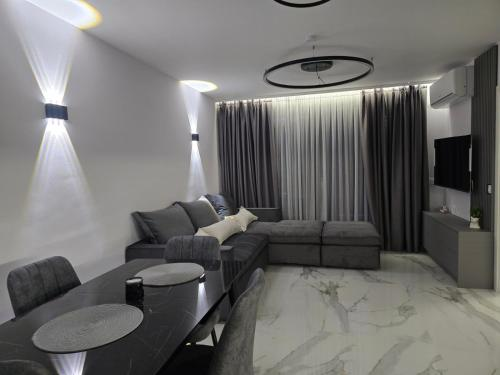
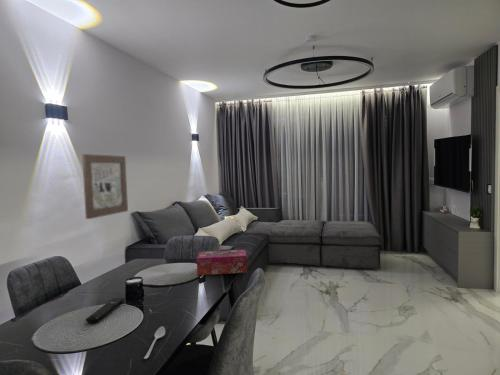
+ wall art [81,153,129,220]
+ remote control [85,297,126,324]
+ tissue box [196,249,248,276]
+ spoon [143,326,166,360]
